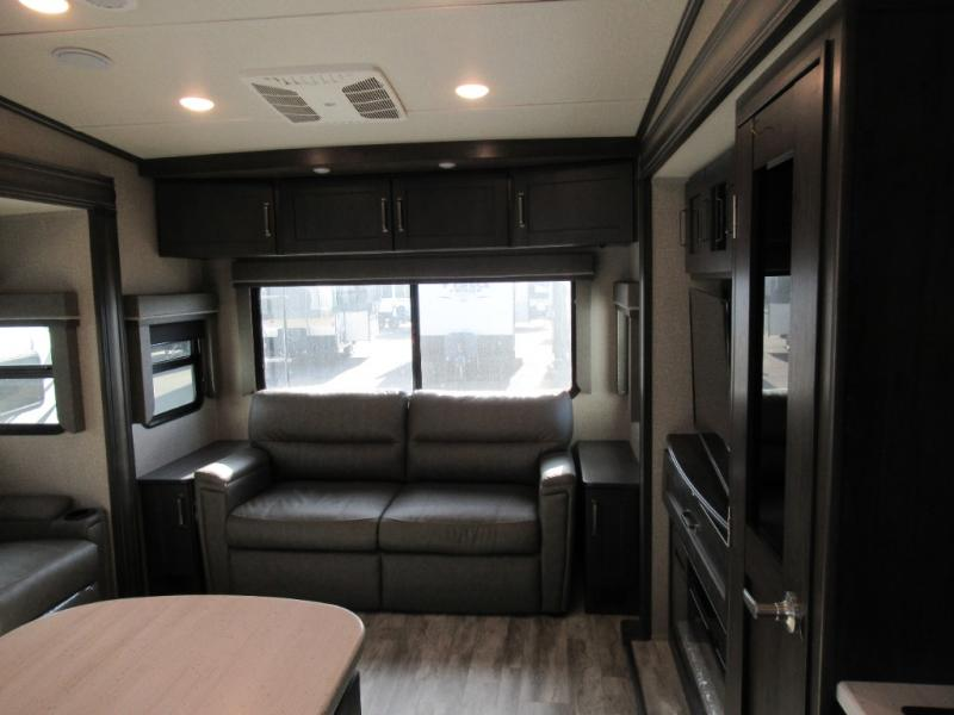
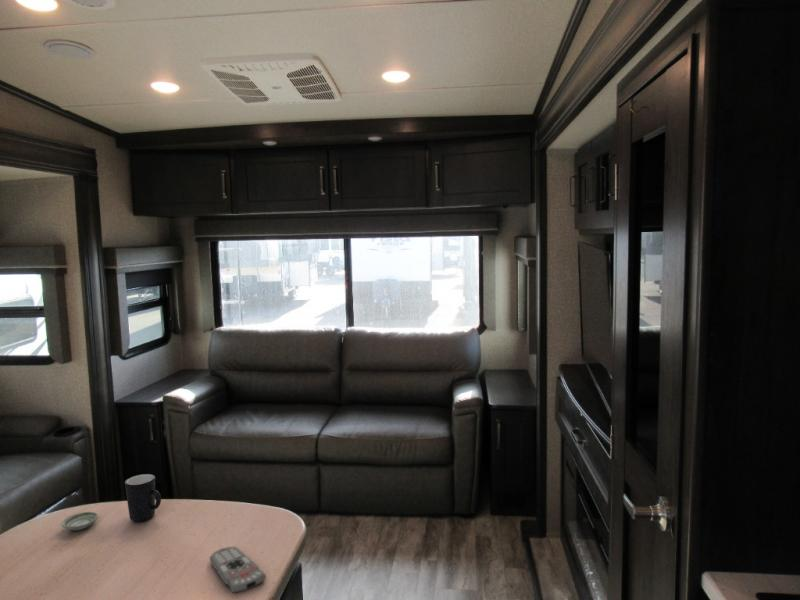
+ remote control [209,546,267,594]
+ mug [124,473,162,522]
+ saucer [60,511,99,531]
